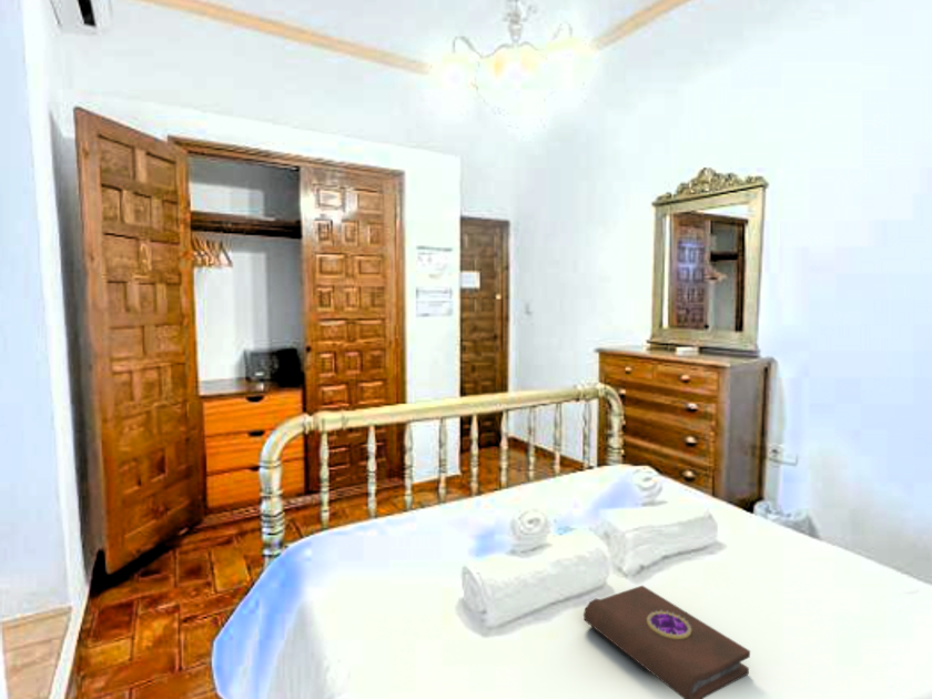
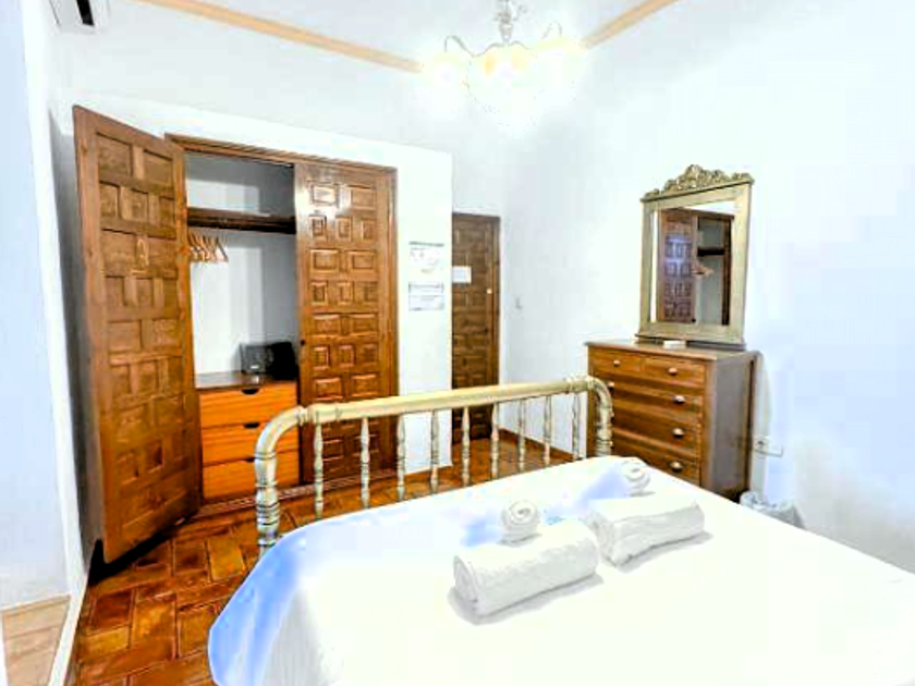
- book [582,585,751,699]
